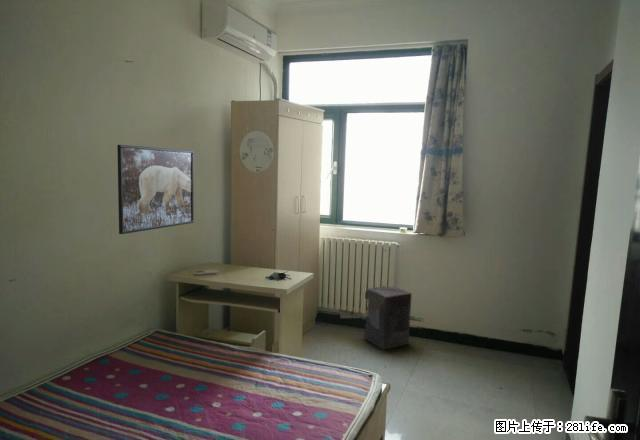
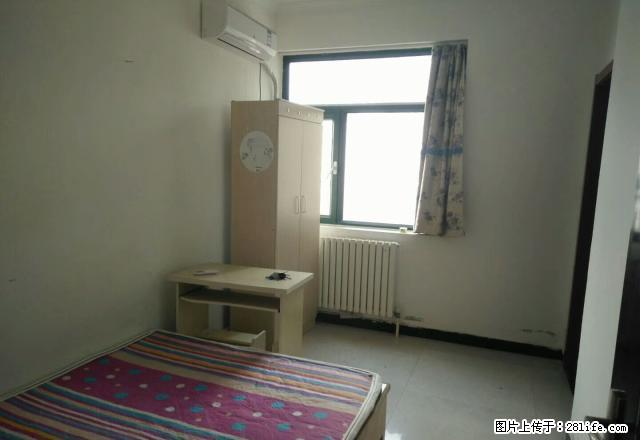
- storage bin [363,285,413,351]
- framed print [116,144,195,235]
